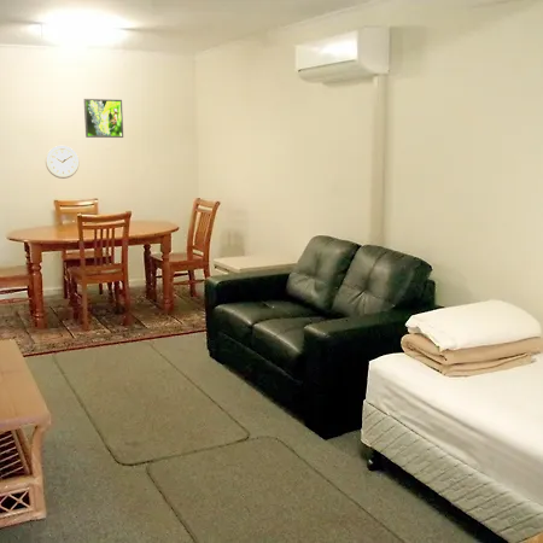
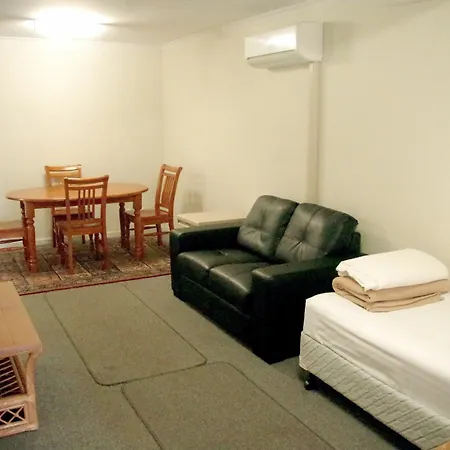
- wall clock [45,145,80,180]
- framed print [83,98,124,139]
